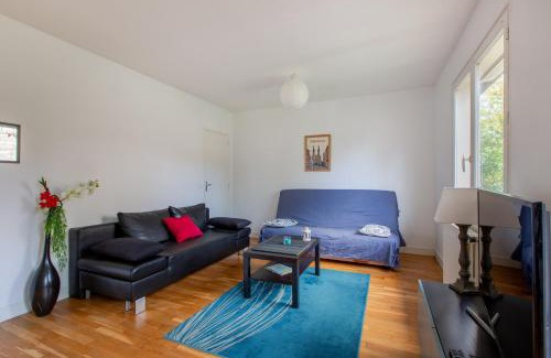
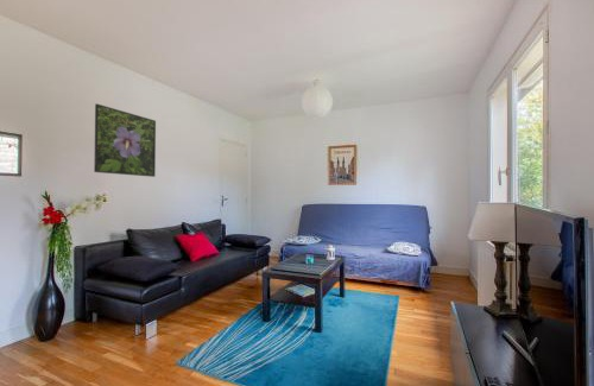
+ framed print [93,102,157,178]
